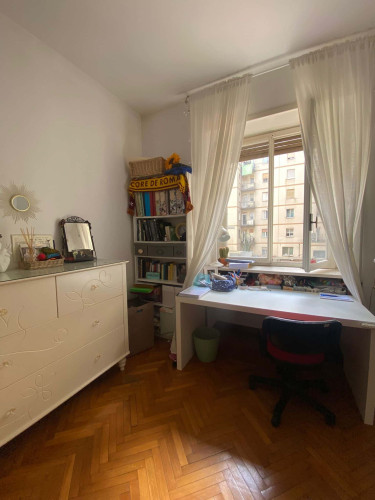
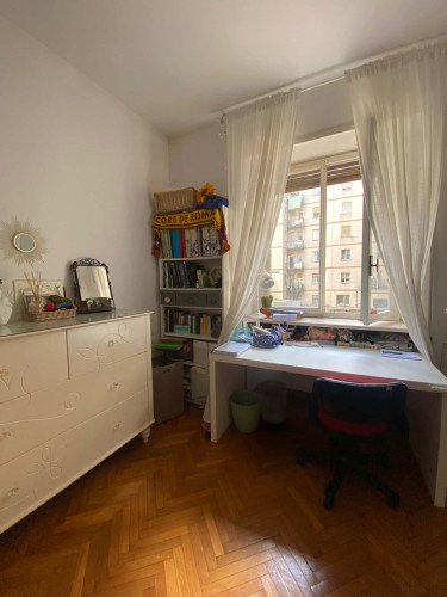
+ wastebasket [259,378,288,425]
